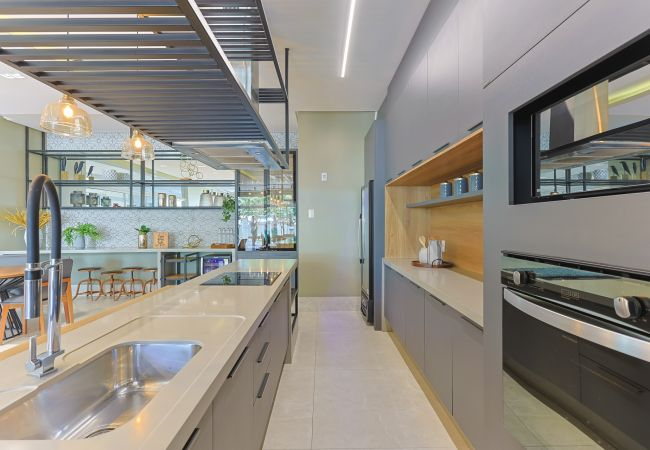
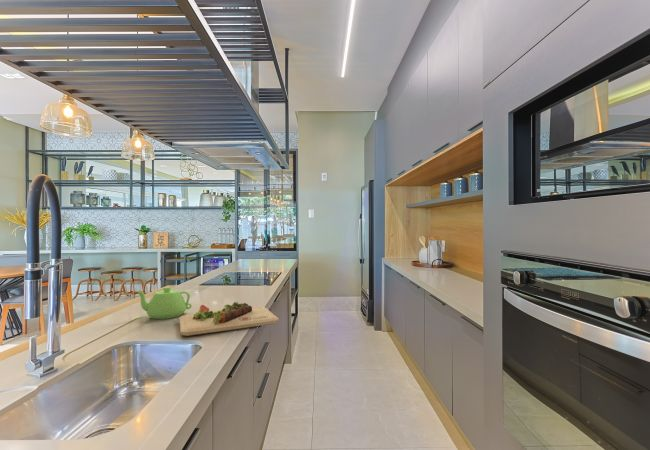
+ cutting board [178,300,280,337]
+ teapot [135,286,193,320]
